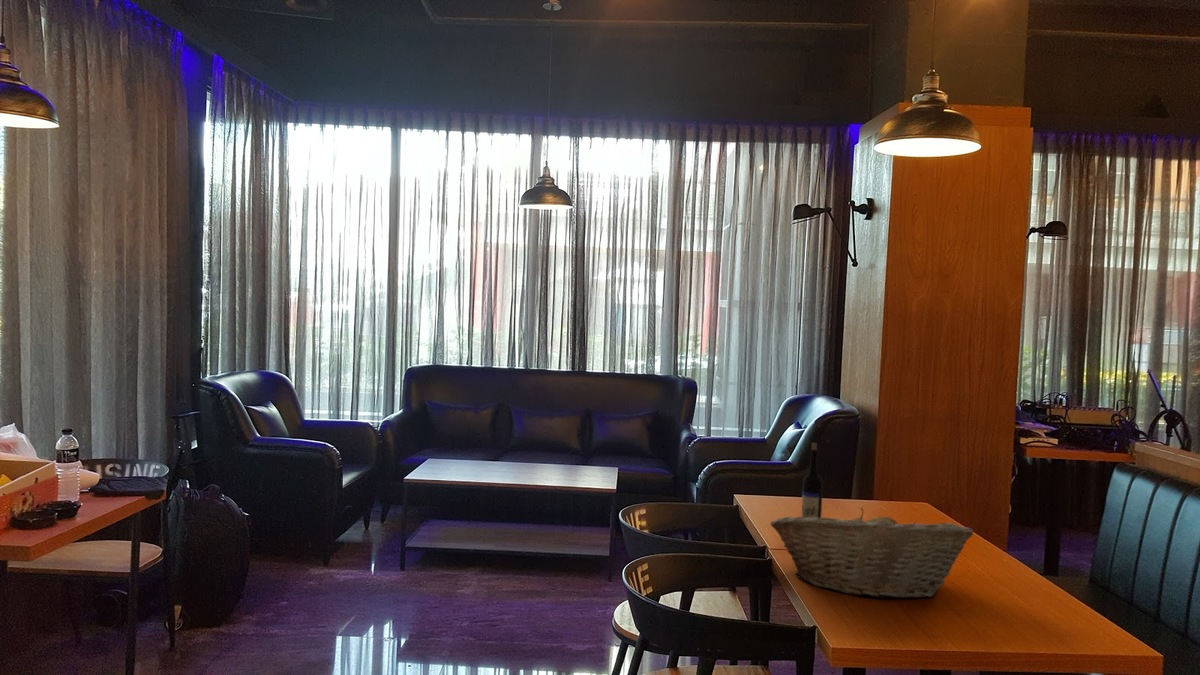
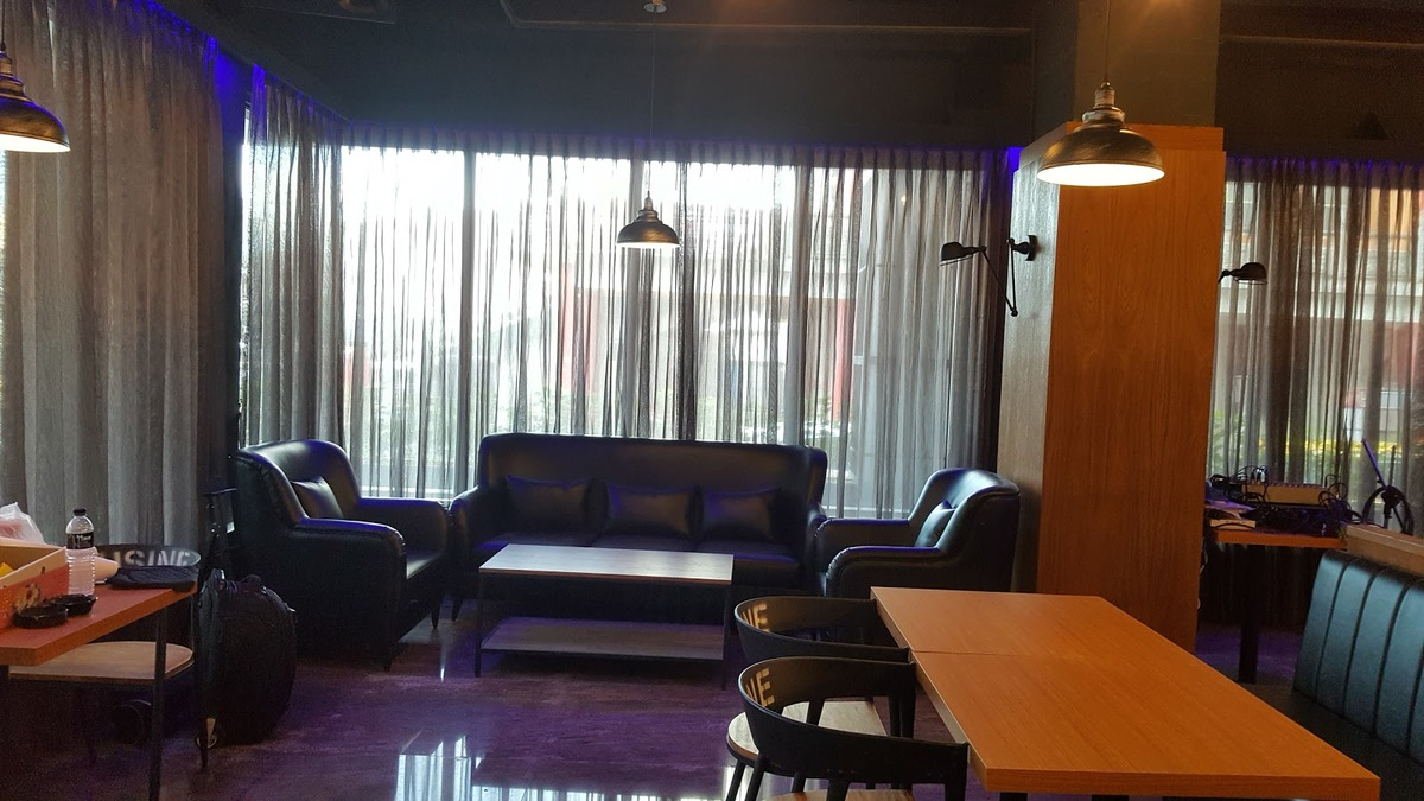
- fruit basket [769,506,974,600]
- wine bottle [800,442,824,518]
